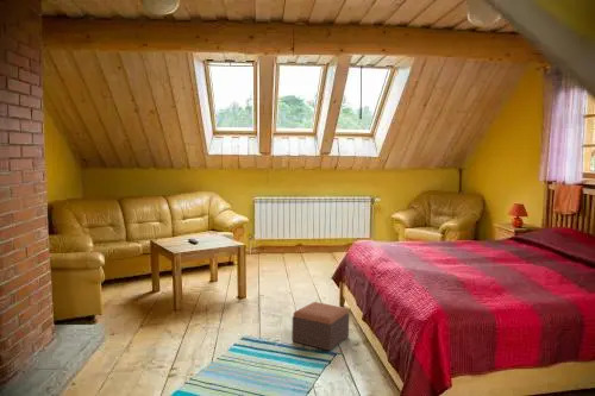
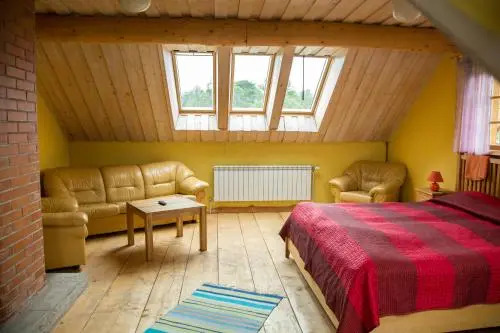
- footstool [290,301,350,352]
